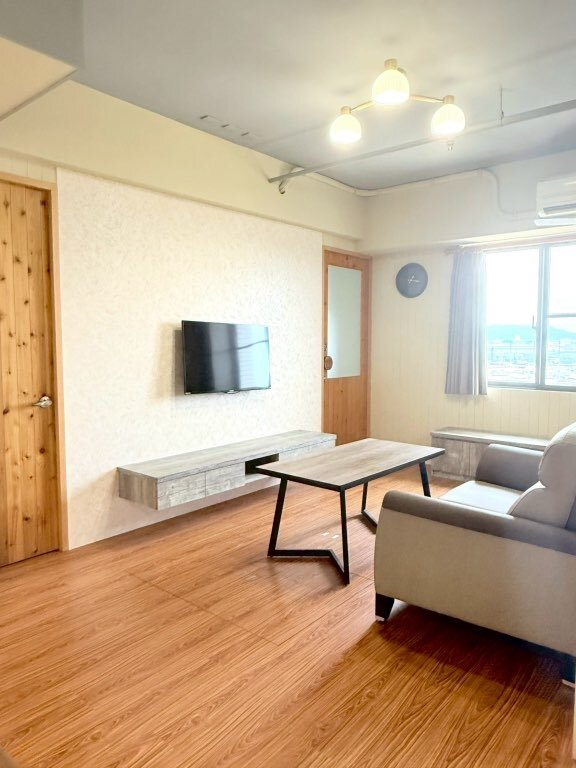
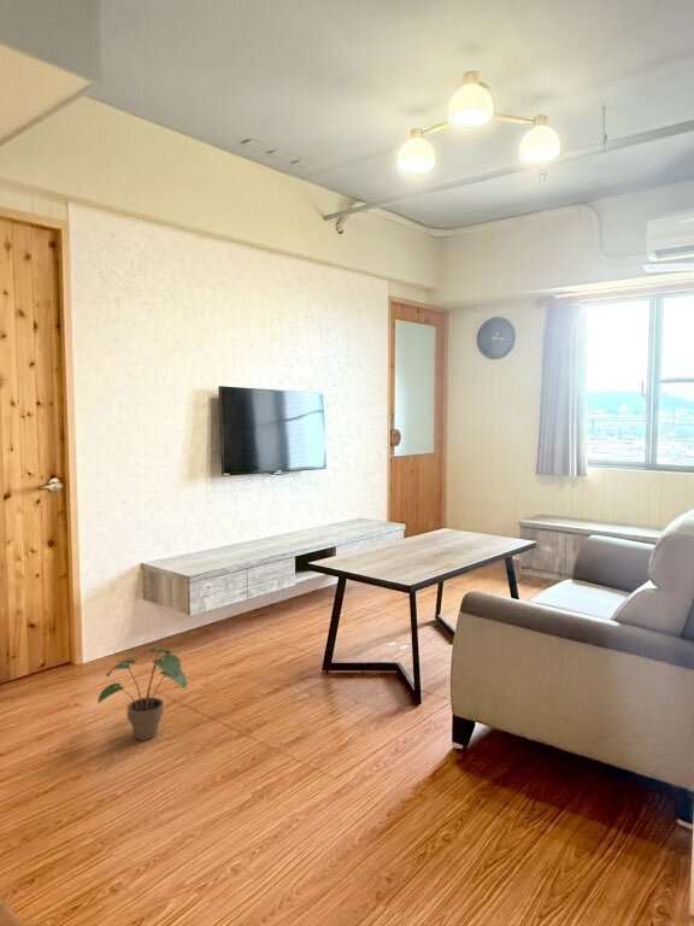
+ potted plant [96,646,188,742]
